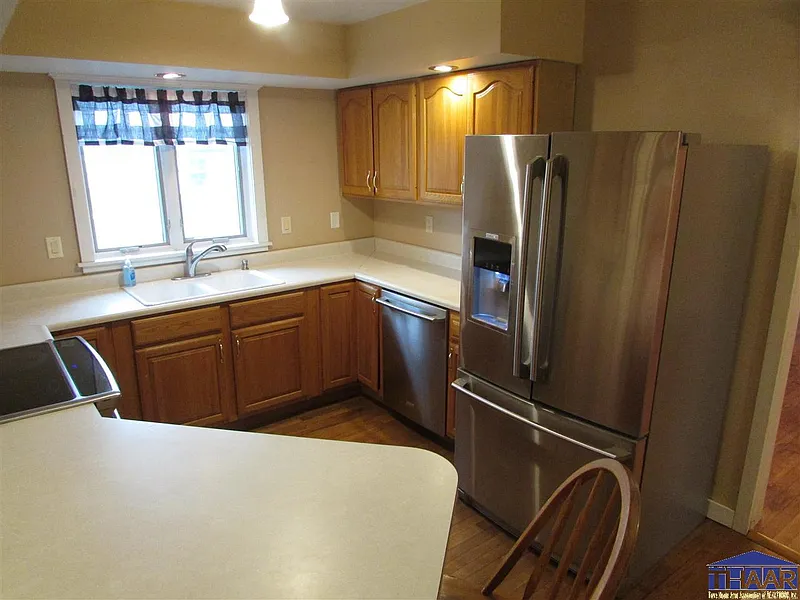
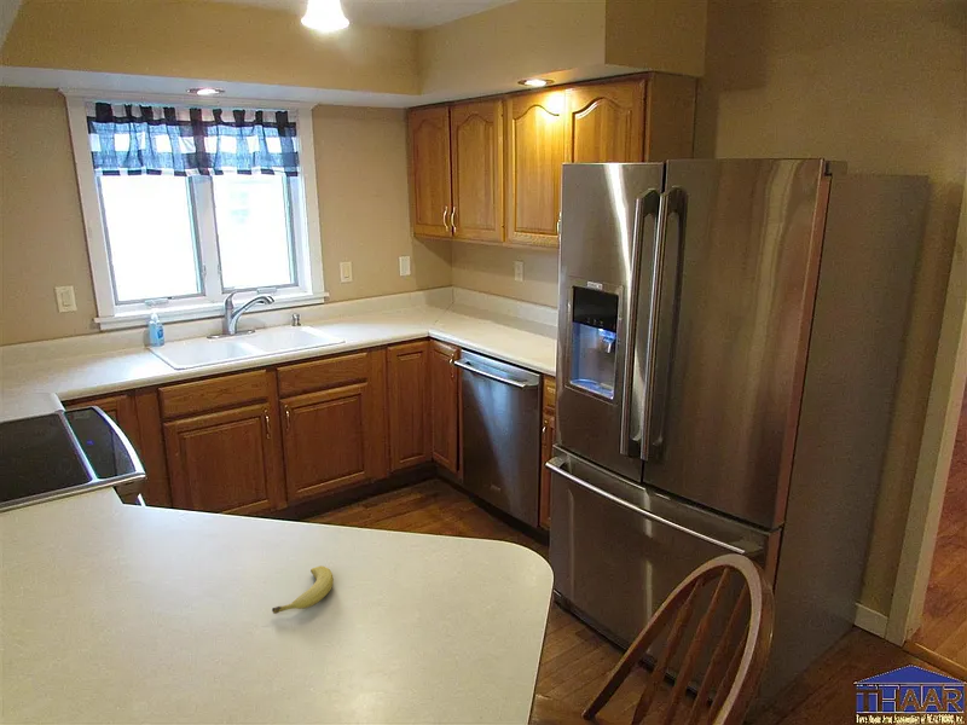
+ fruit [271,564,335,615]
